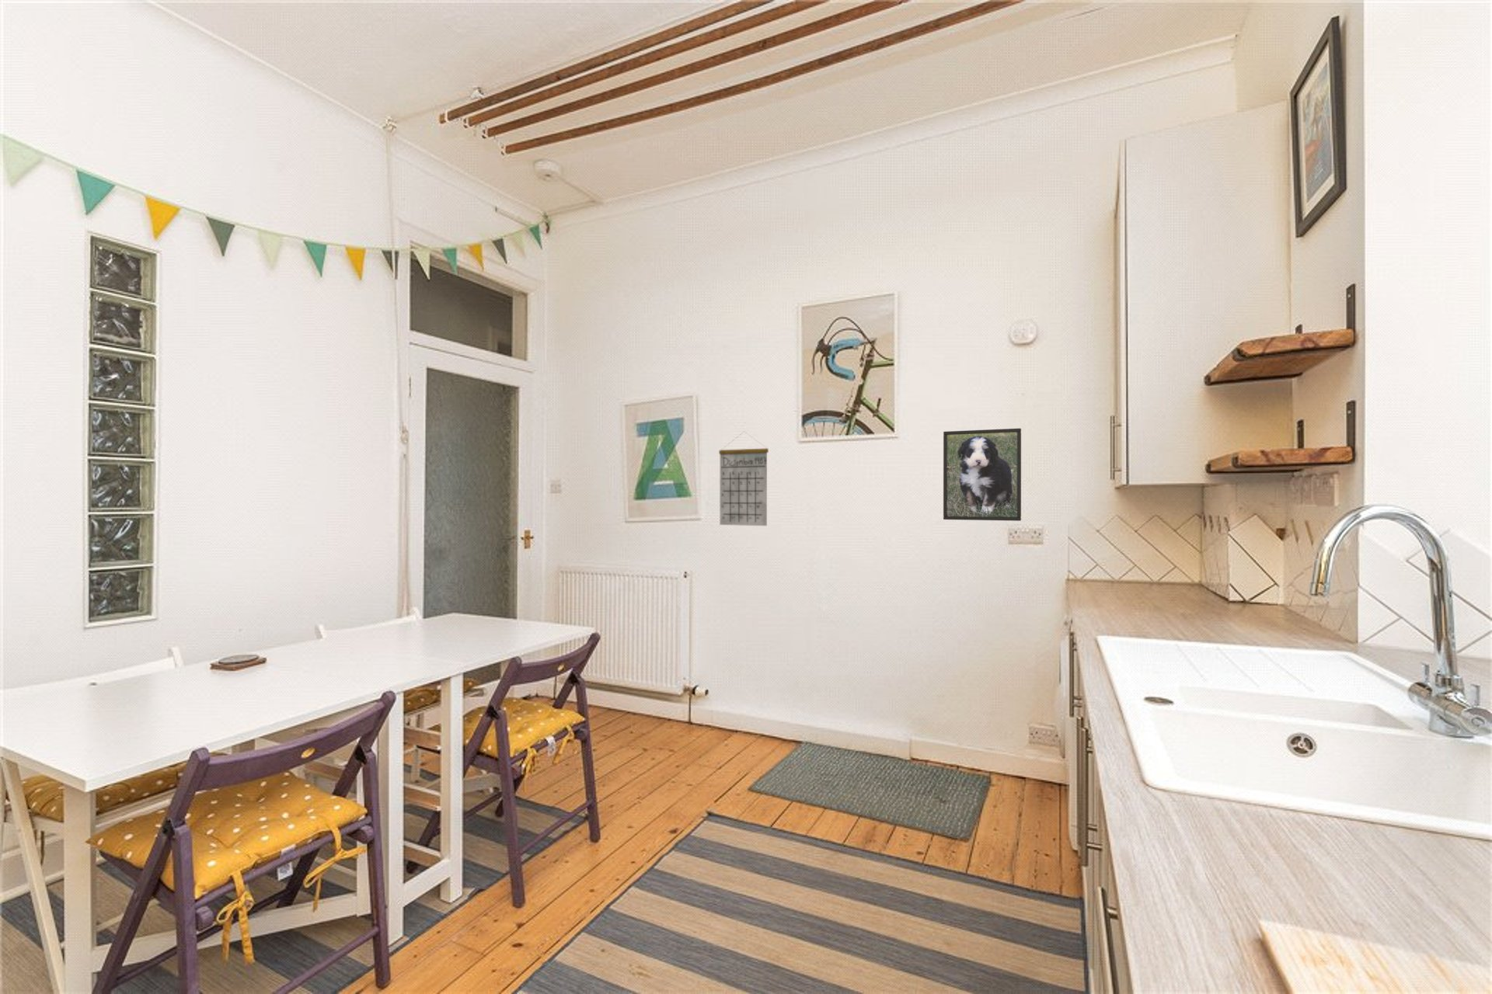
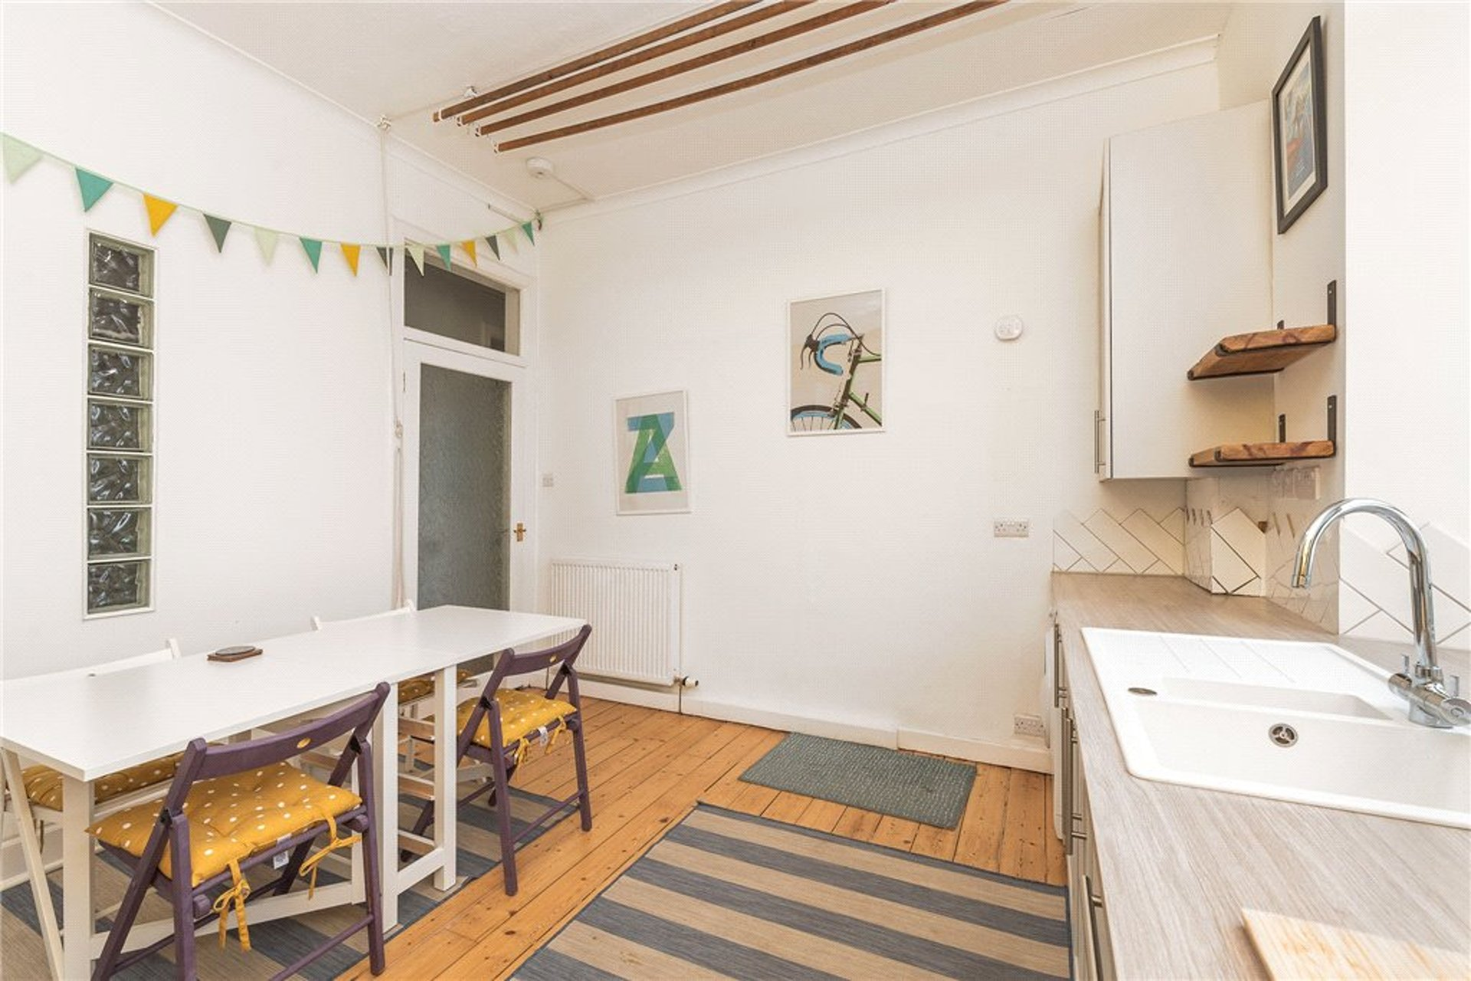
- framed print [942,428,1022,521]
- calendar [718,430,769,527]
